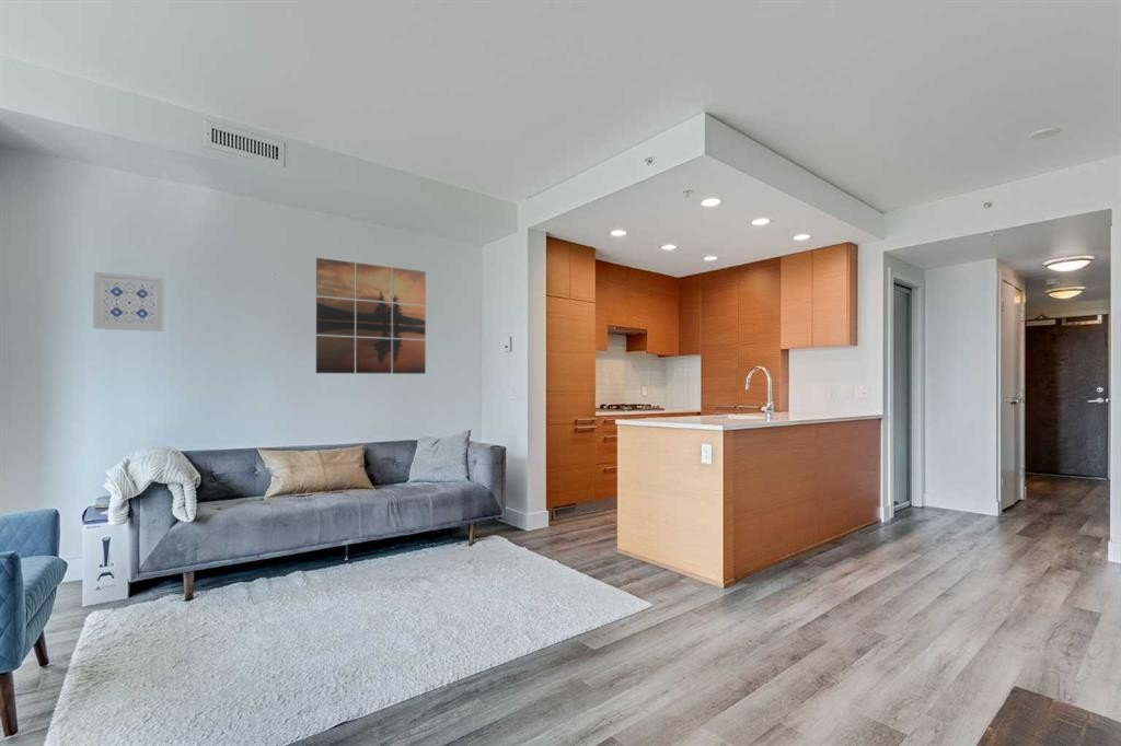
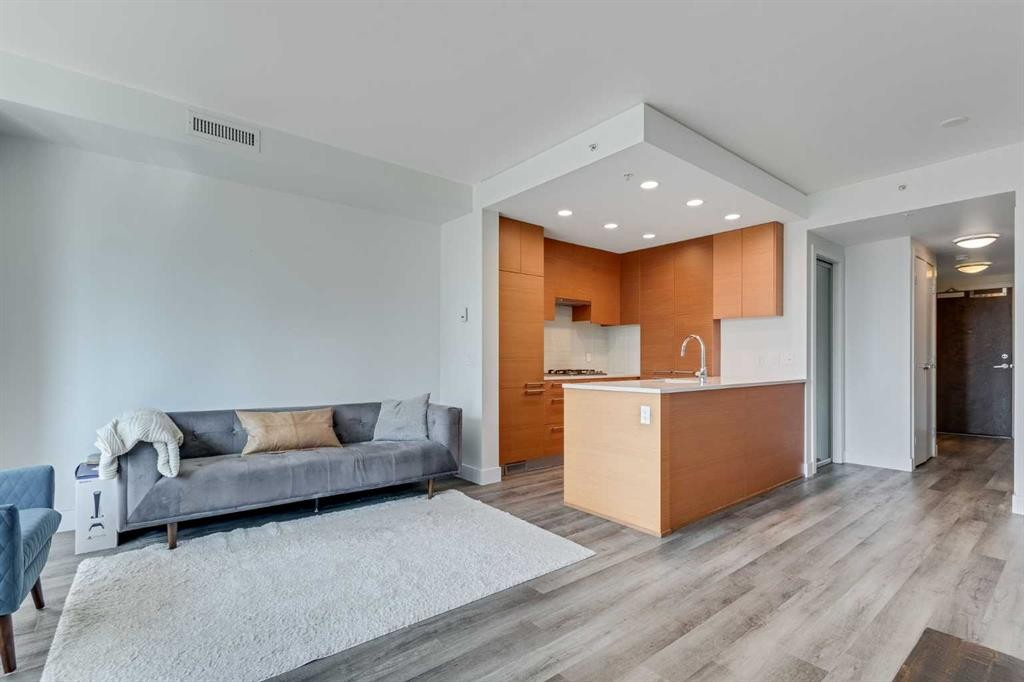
- wall art [92,271,165,333]
- wall art [315,257,427,375]
